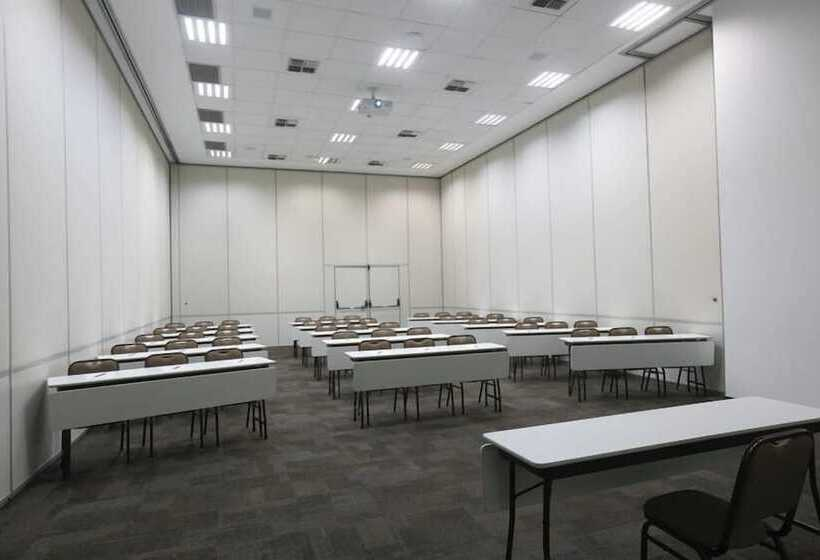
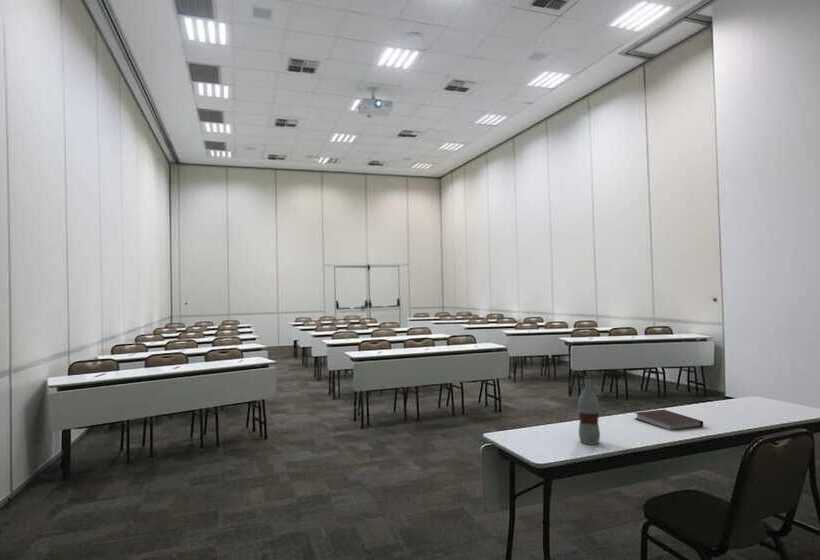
+ notebook [634,409,704,431]
+ bottle [577,375,601,446]
